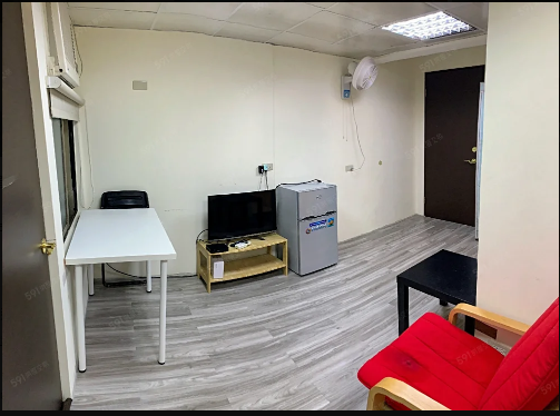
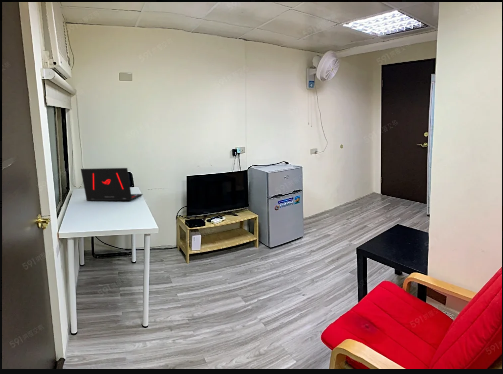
+ laptop [80,167,144,202]
